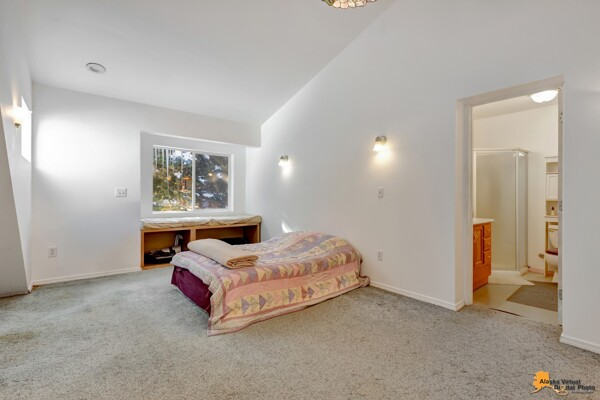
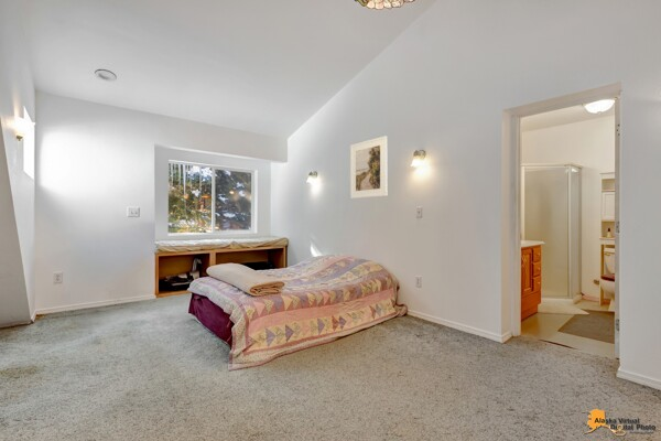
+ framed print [349,136,388,200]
